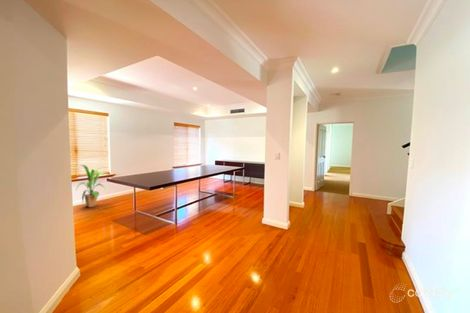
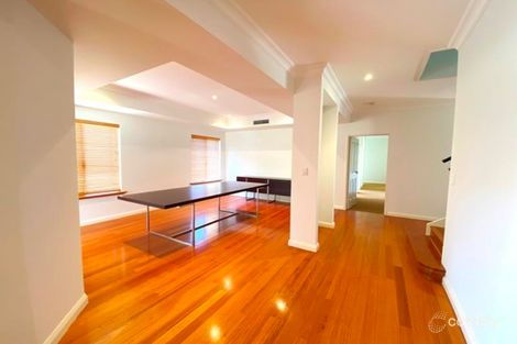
- house plant [74,164,108,208]
